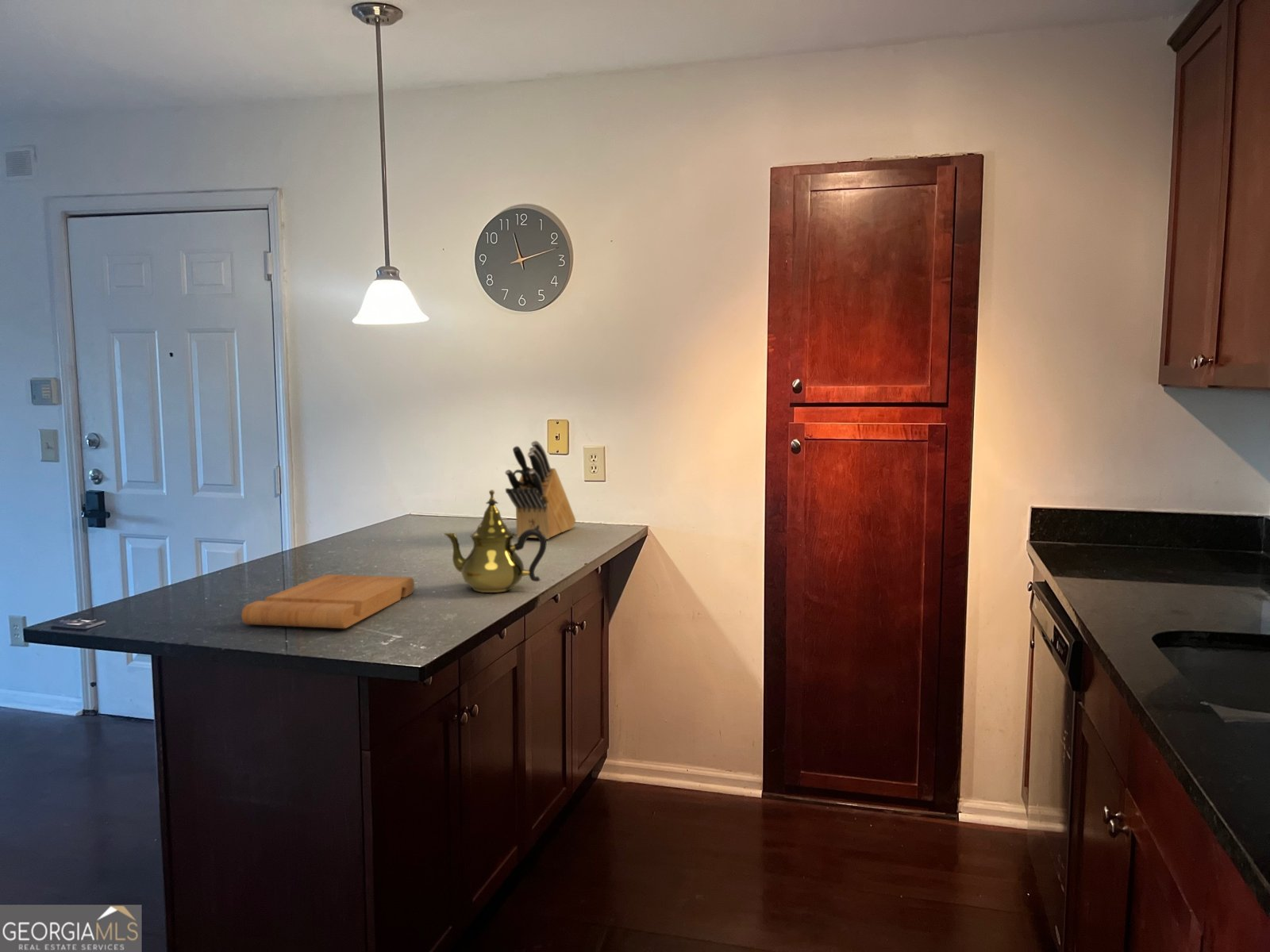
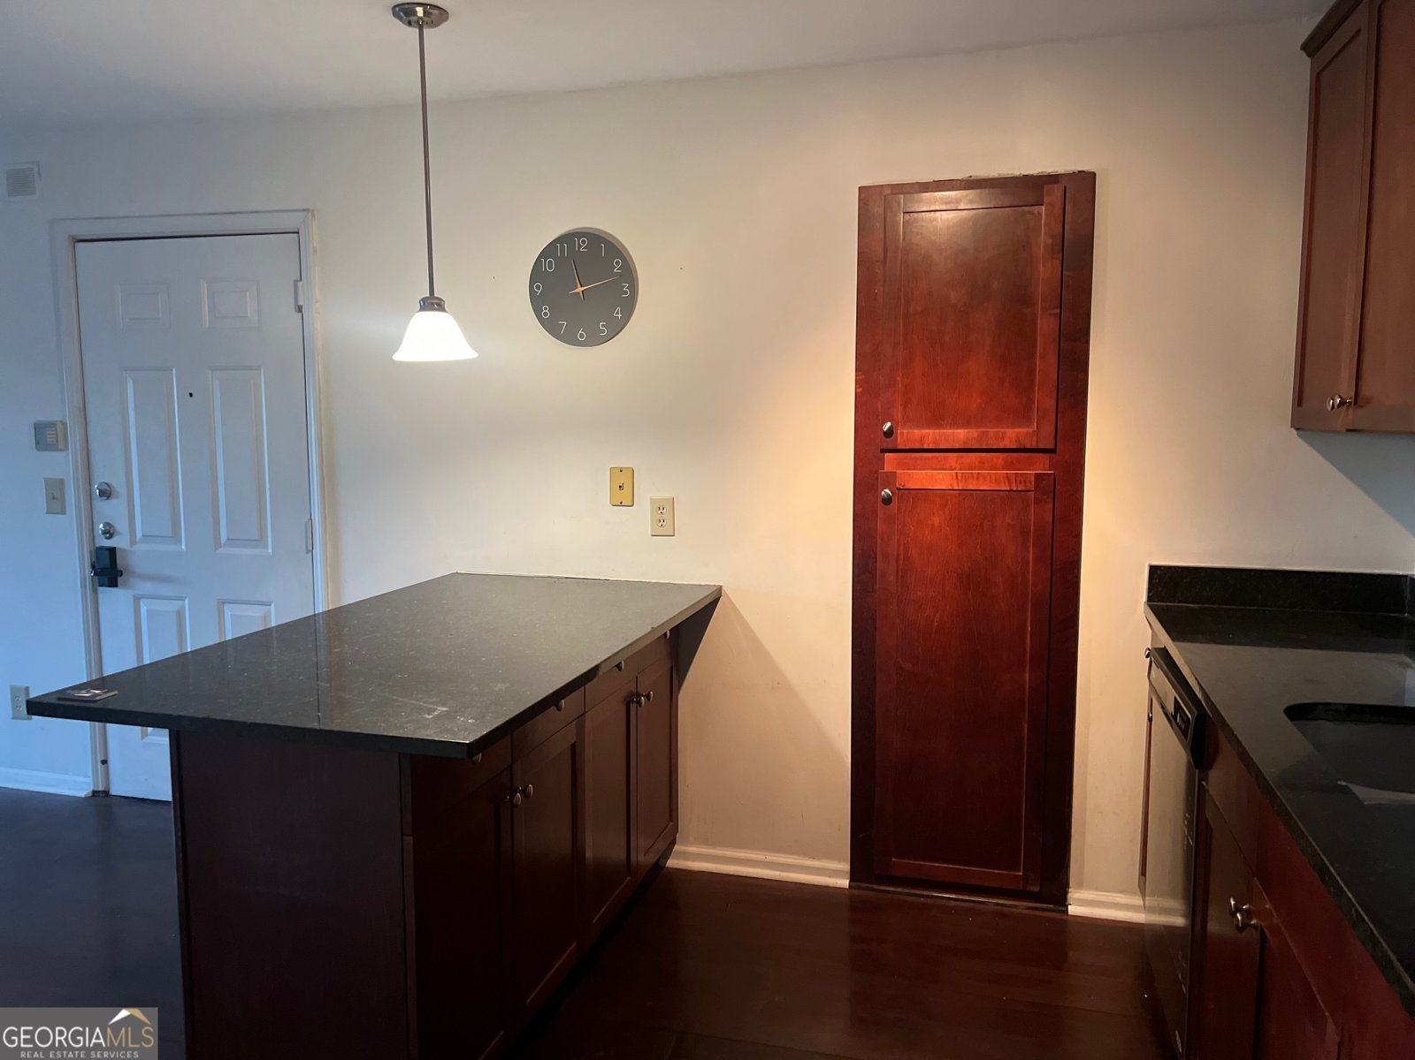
- teapot [443,489,548,593]
- knife block [504,440,576,540]
- cutting board [241,574,415,629]
